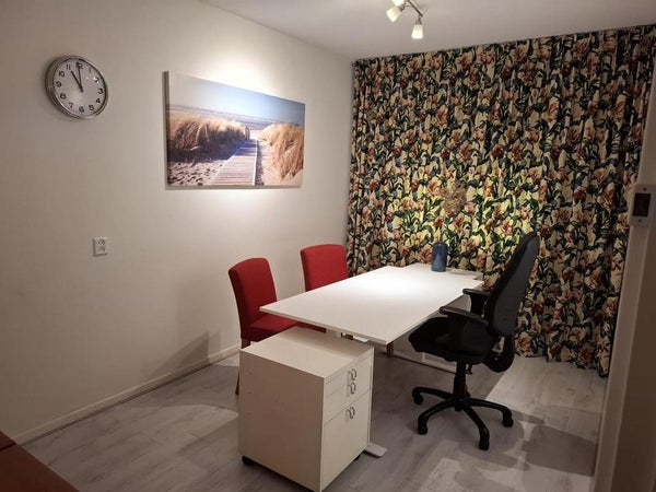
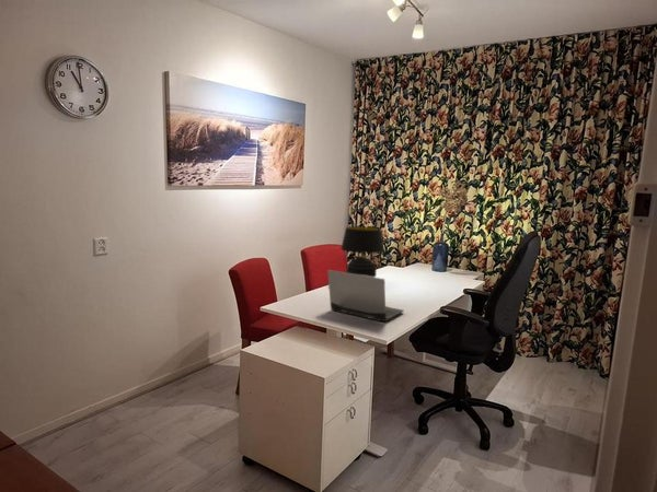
+ table lamp [339,225,385,278]
+ laptop computer [326,269,405,323]
